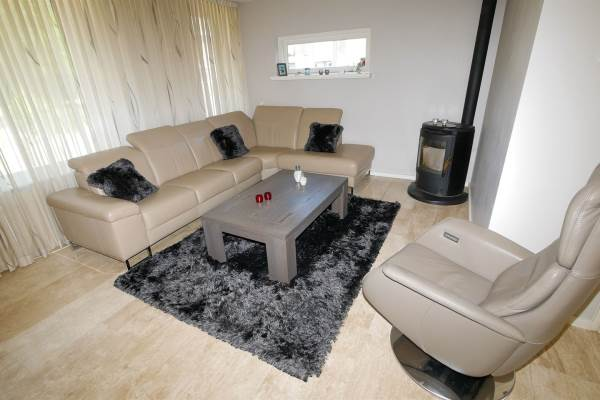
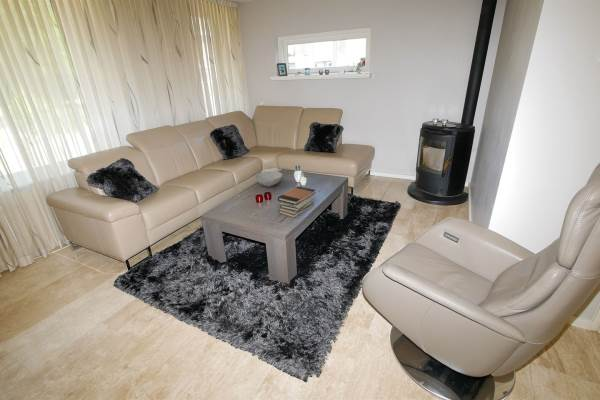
+ bowl [254,170,283,188]
+ book stack [276,185,317,219]
